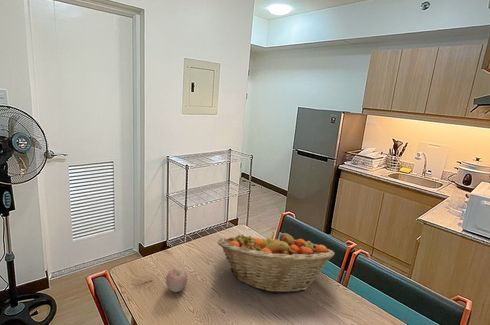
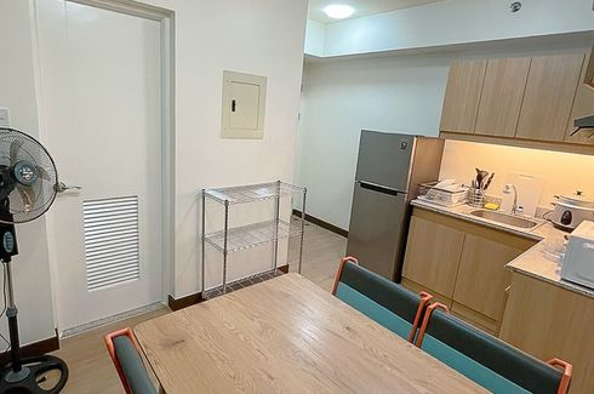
- fruit basket [217,231,335,294]
- apple [165,268,188,293]
